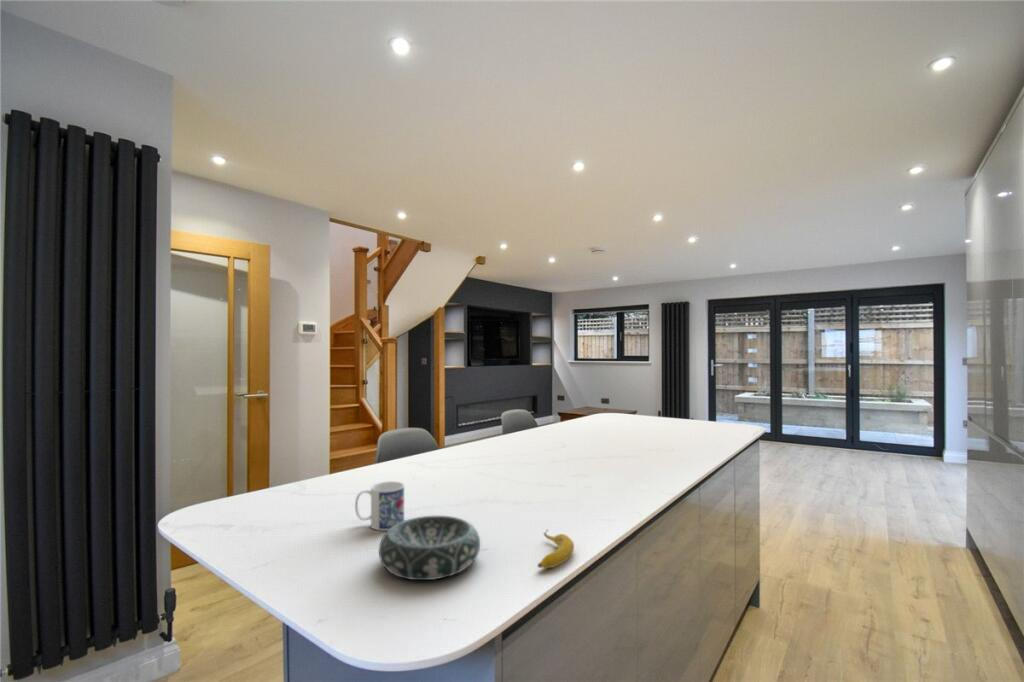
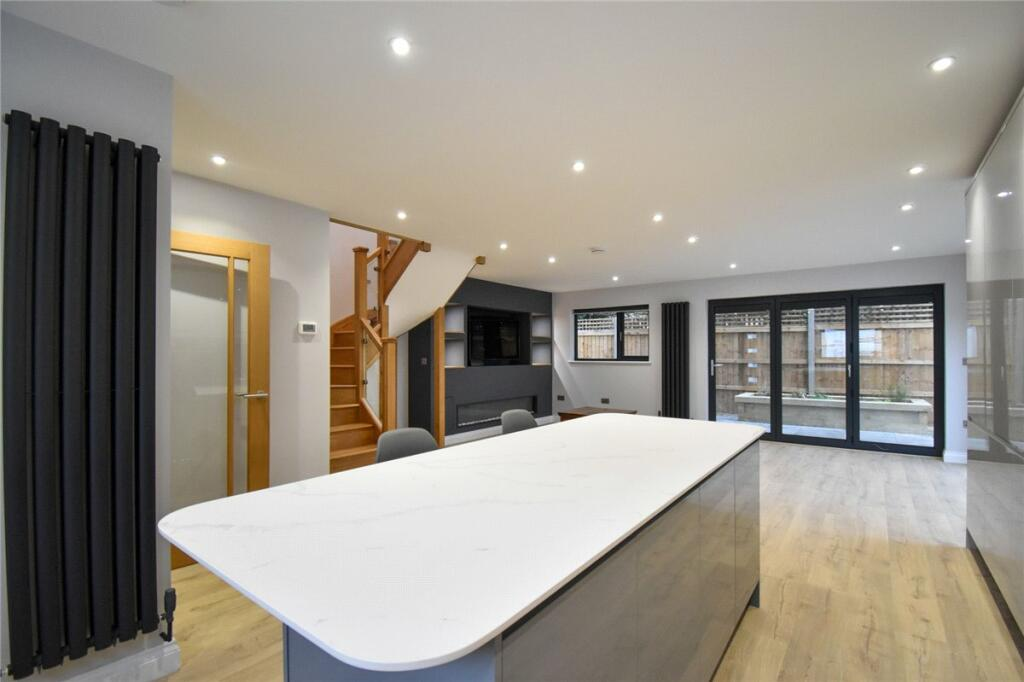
- banana [536,528,575,569]
- decorative bowl [378,515,481,581]
- mug [354,480,405,532]
